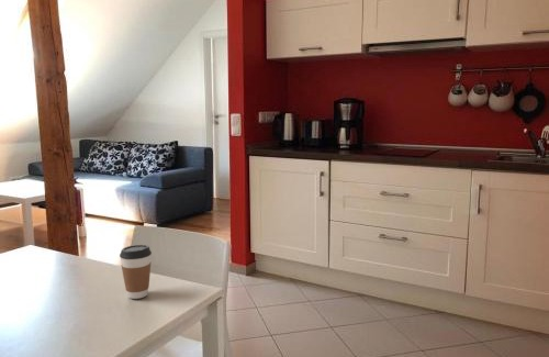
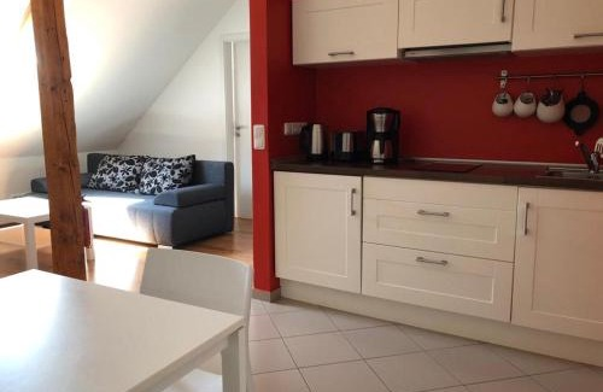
- coffee cup [119,244,153,300]
